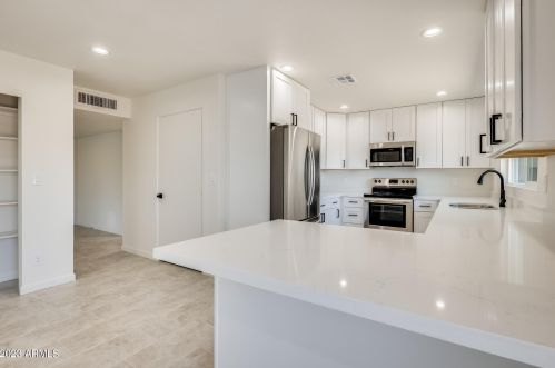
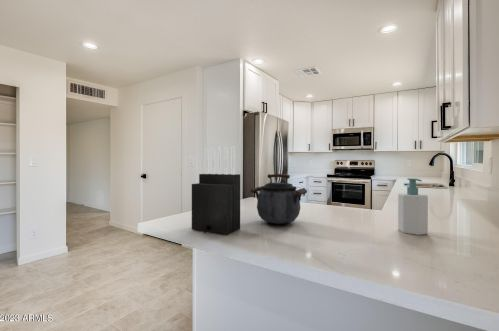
+ kettle [249,173,308,225]
+ soap bottle [397,177,429,236]
+ knife block [191,145,241,236]
